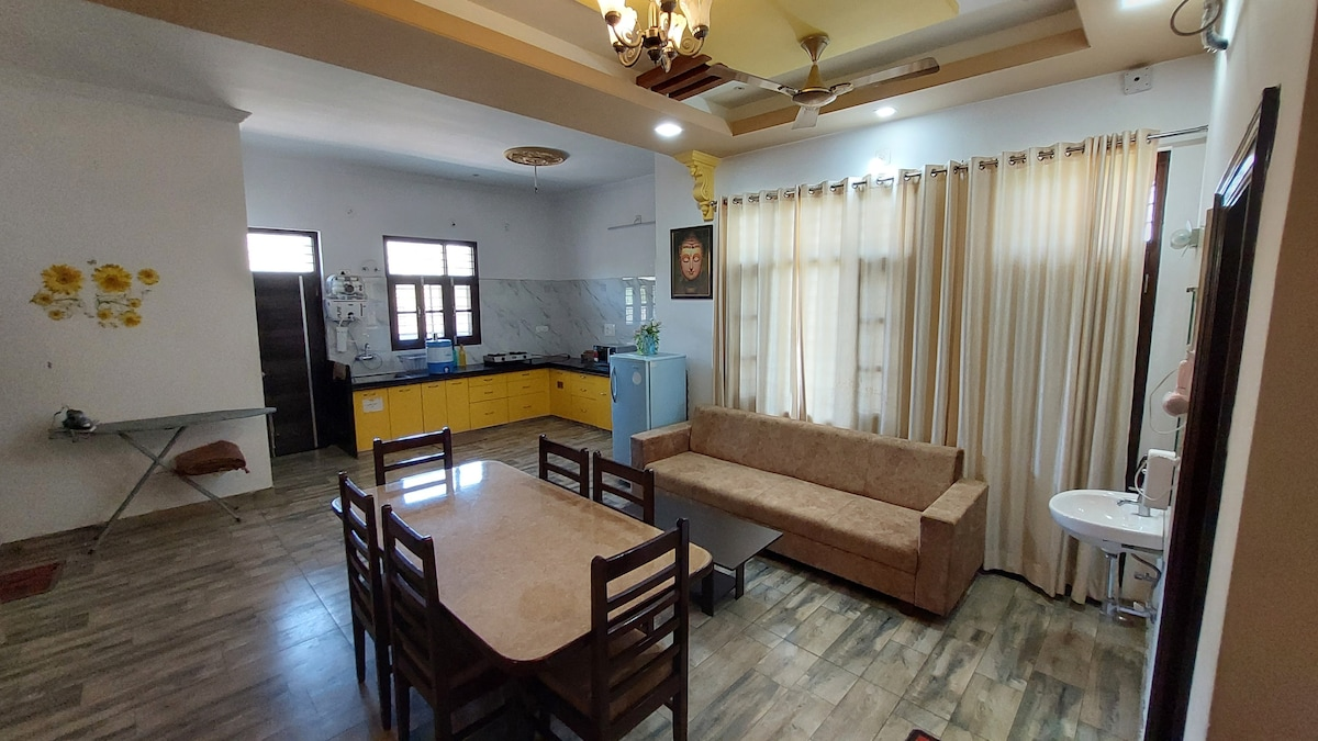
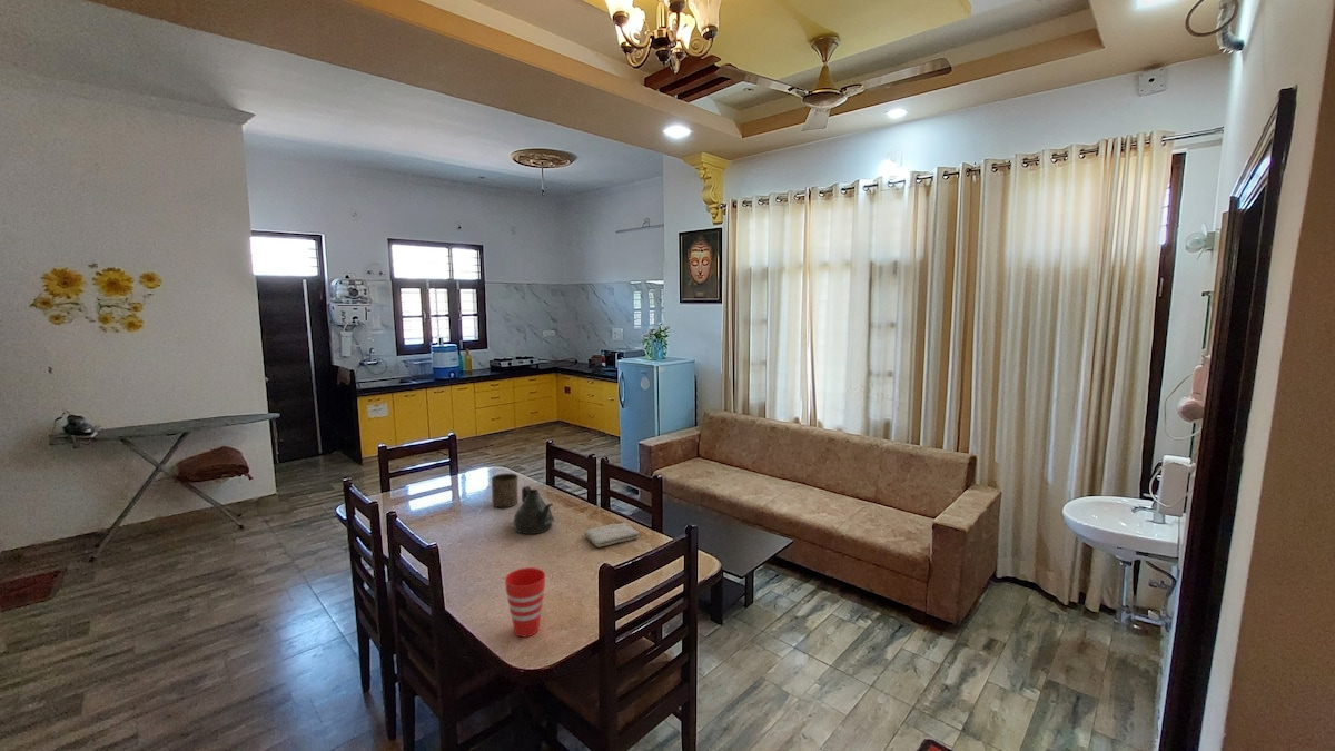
+ washcloth [583,522,640,549]
+ teapot [512,485,555,535]
+ cup [504,566,546,638]
+ cup [491,472,520,508]
